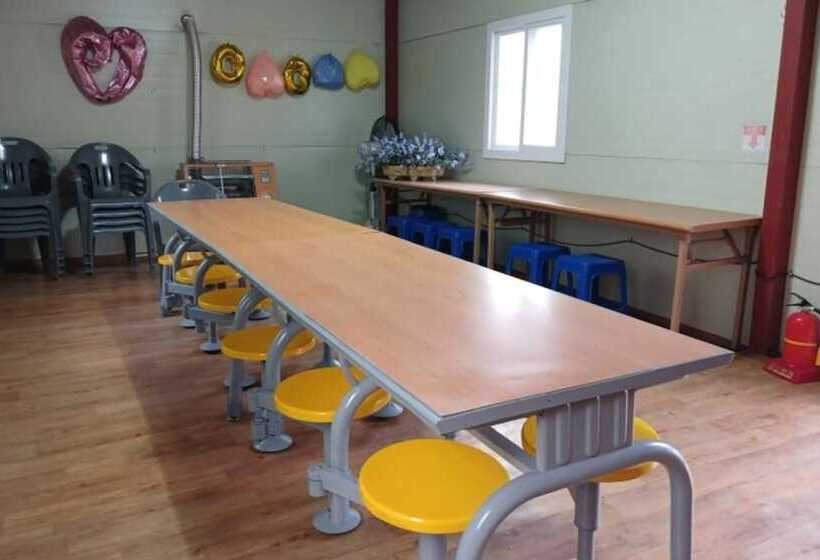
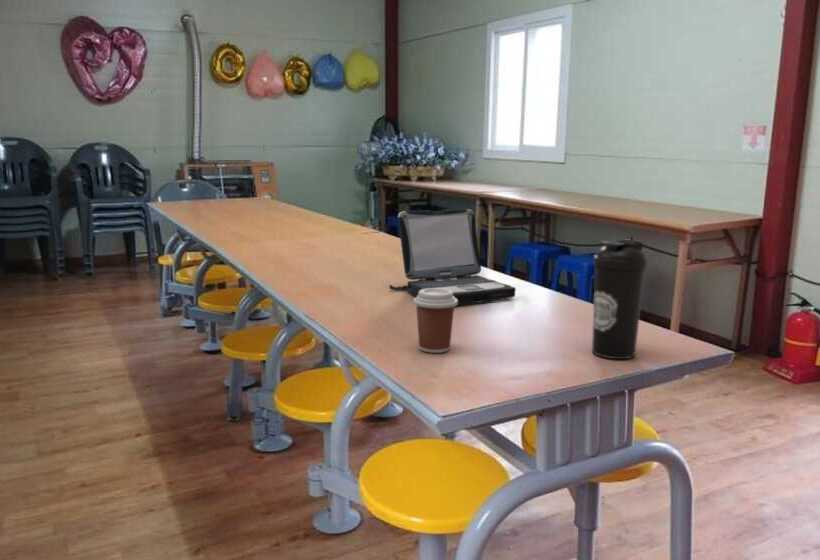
+ coffee cup [412,288,458,354]
+ laptop [388,208,517,305]
+ water bottle [591,239,648,360]
